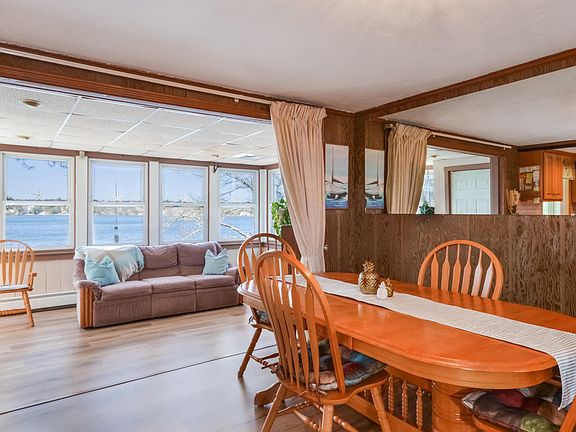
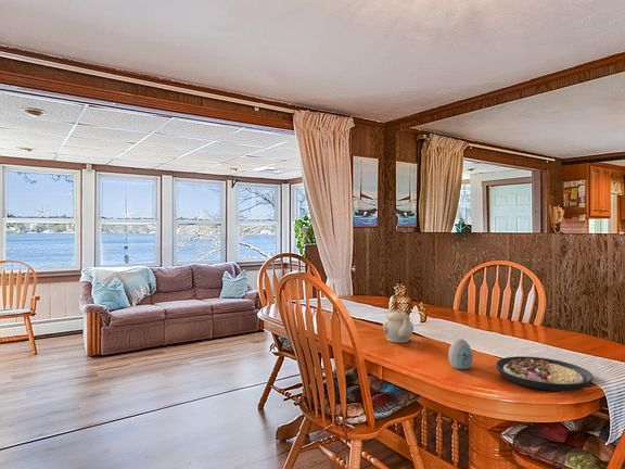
+ teapot [382,308,414,344]
+ decorative egg [447,338,474,370]
+ plate [495,355,595,392]
